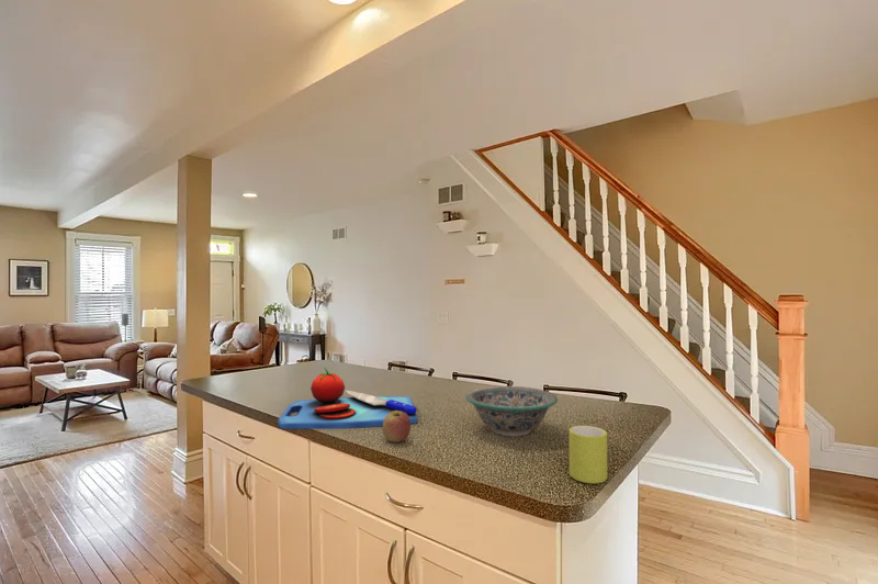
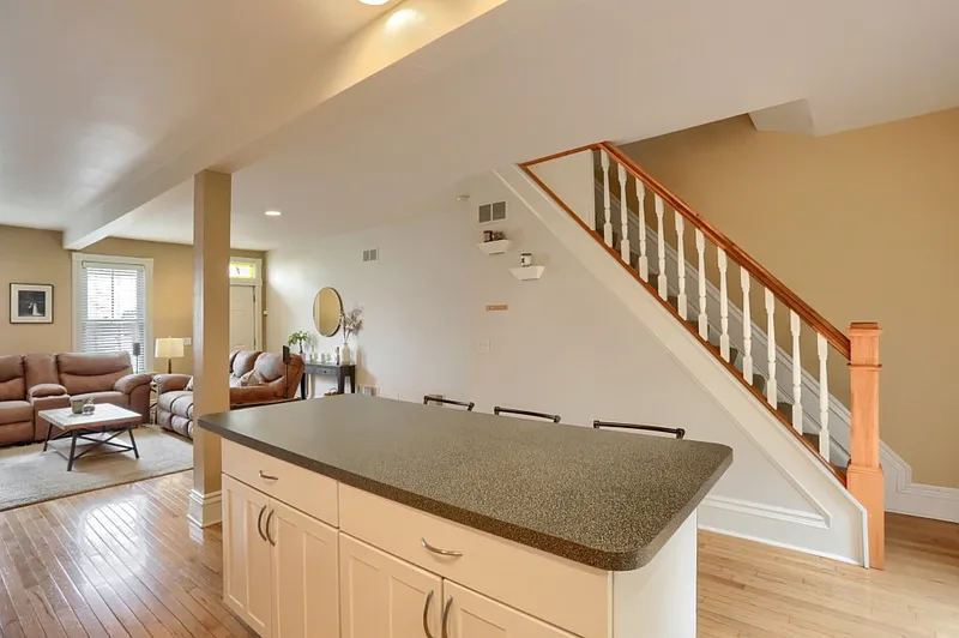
- decorative bowl [464,385,559,438]
- chopping board [277,366,418,429]
- mug [569,425,608,485]
- apple [382,411,412,443]
